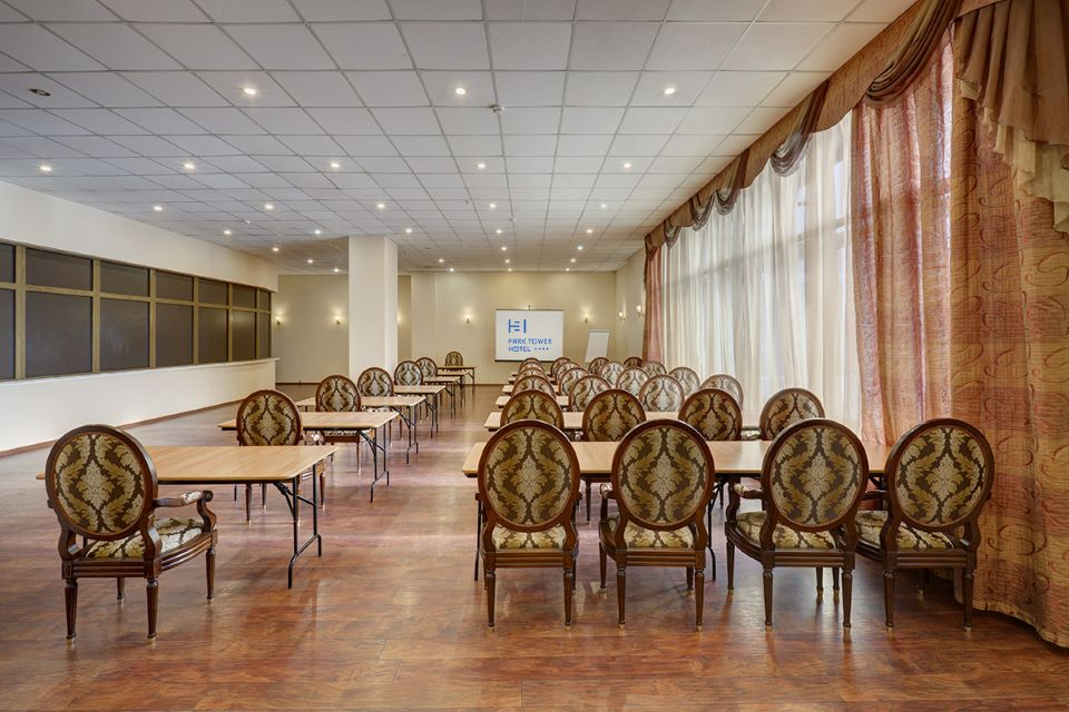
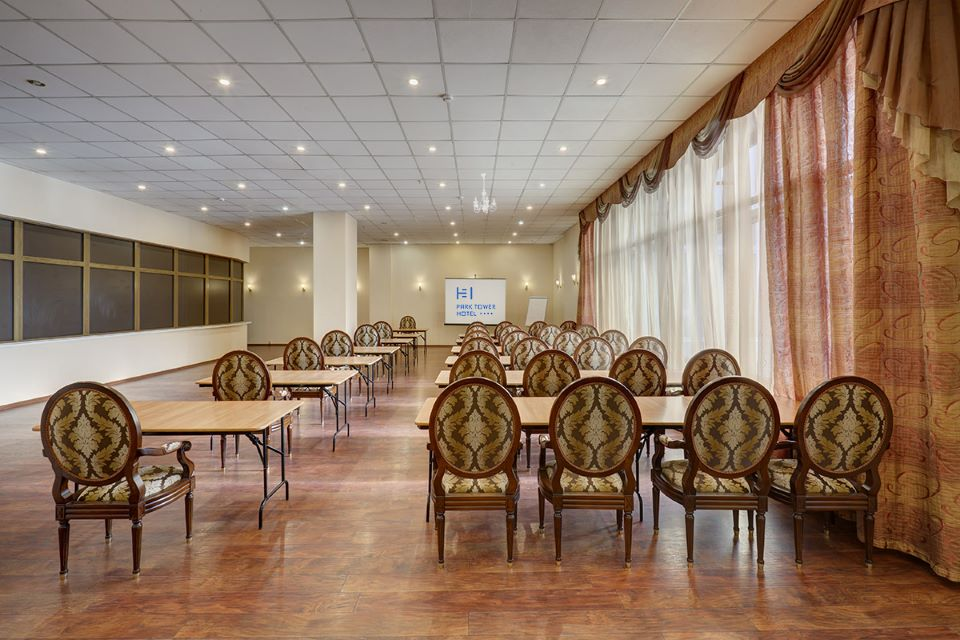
+ chandelier [472,173,498,214]
